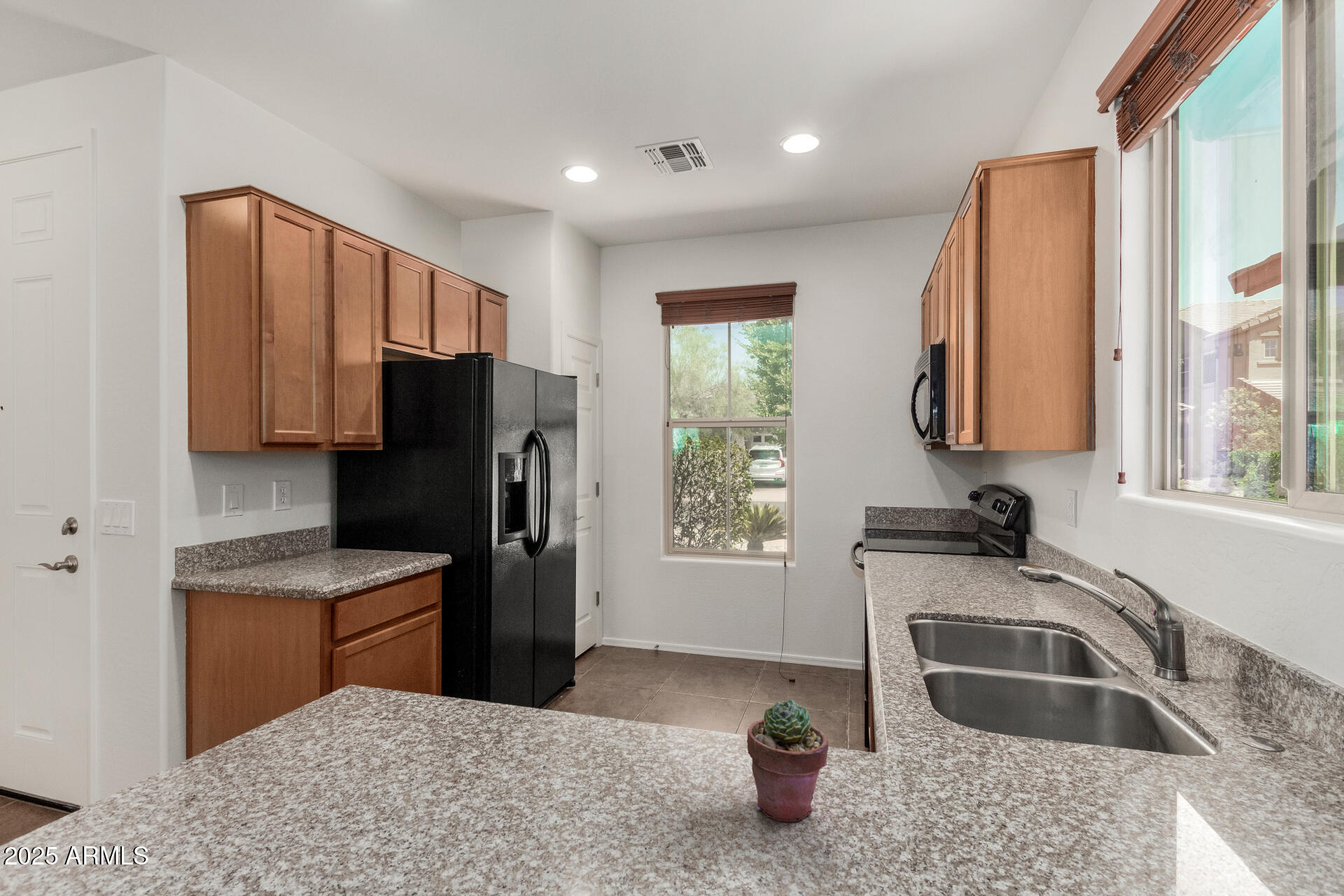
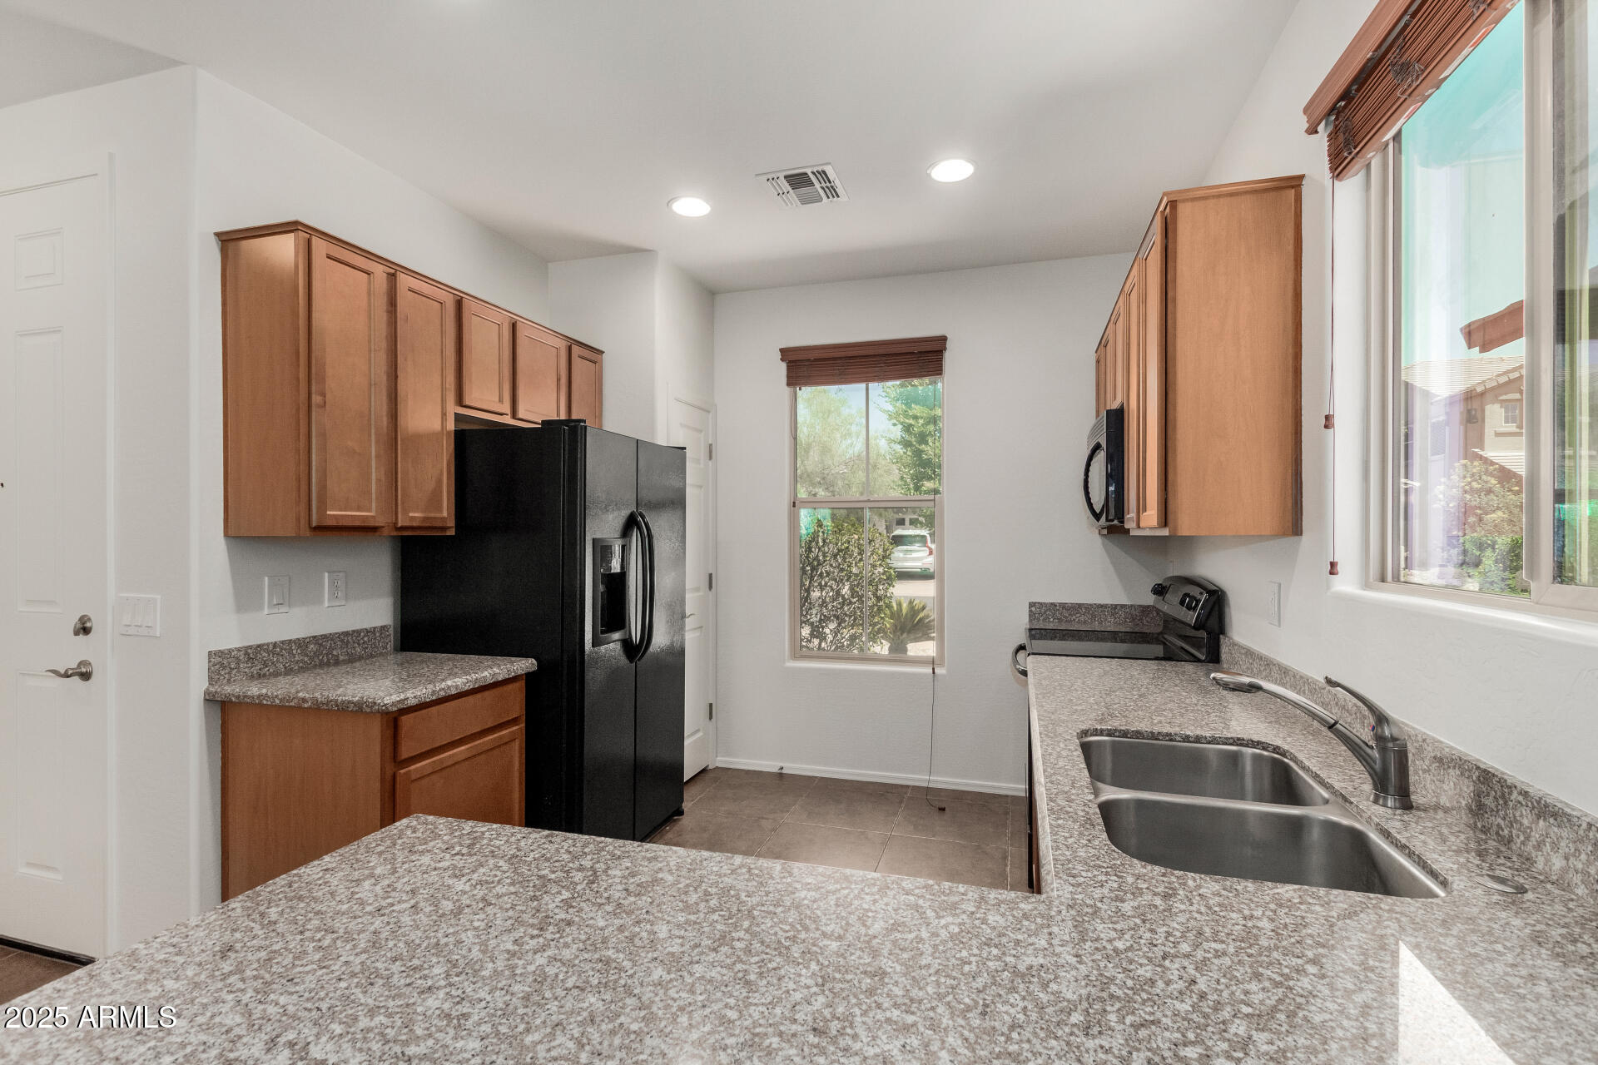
- potted succulent [746,699,829,823]
